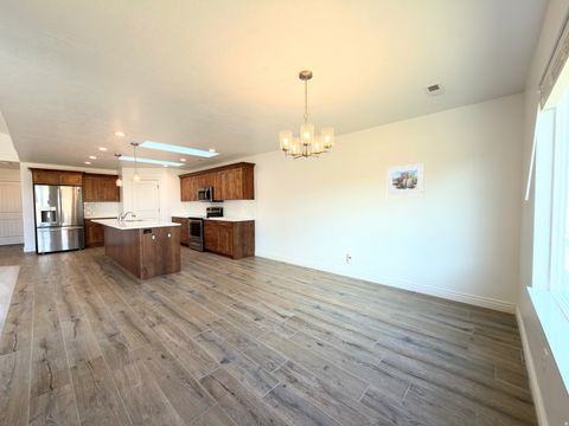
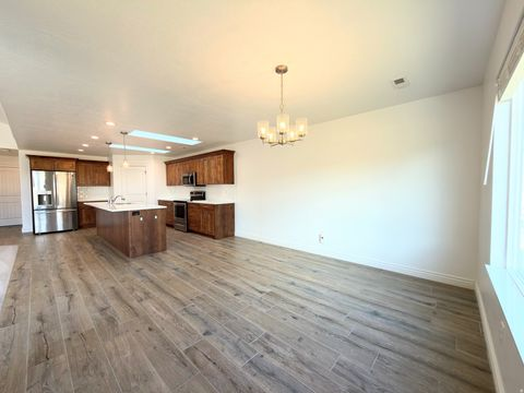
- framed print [386,162,426,196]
